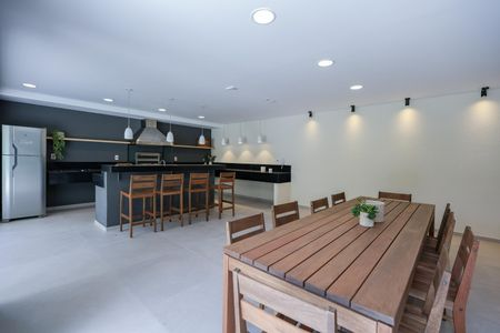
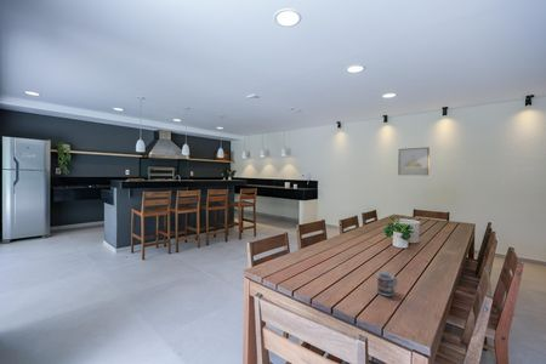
+ cup [376,272,398,297]
+ wall art [397,146,431,177]
